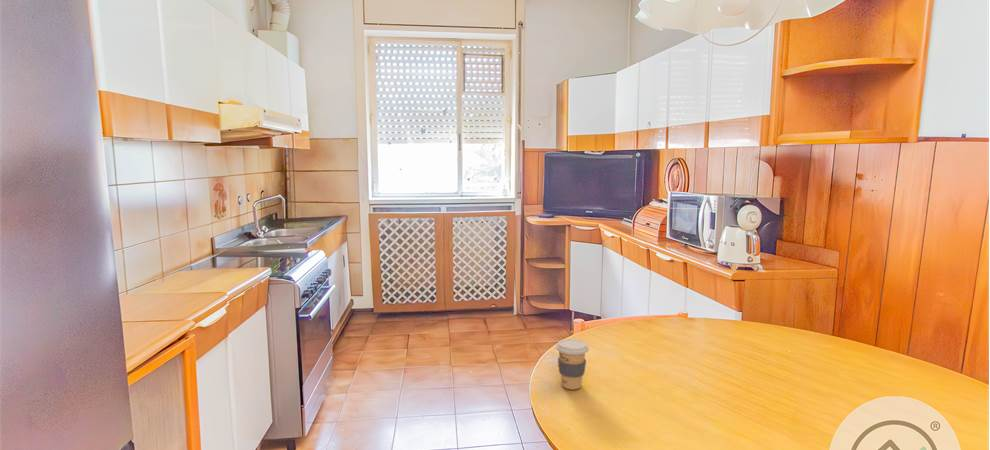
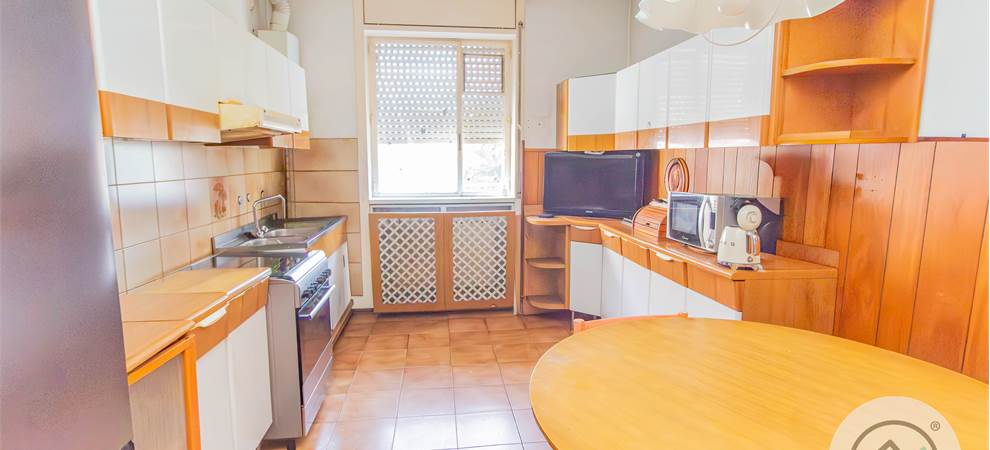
- coffee cup [555,338,590,390]
